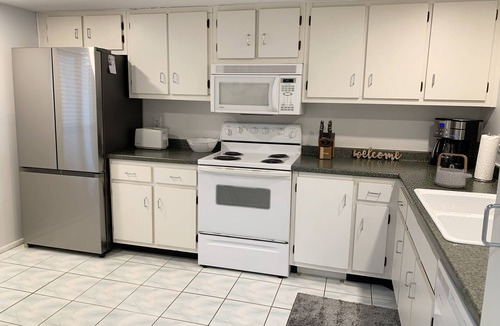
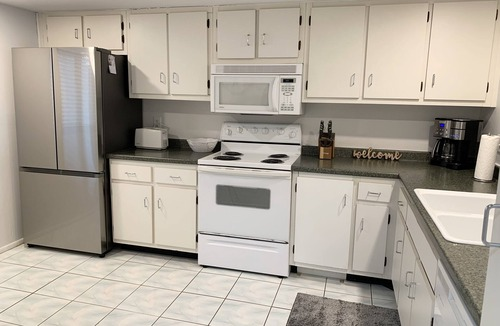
- teapot [434,152,473,189]
